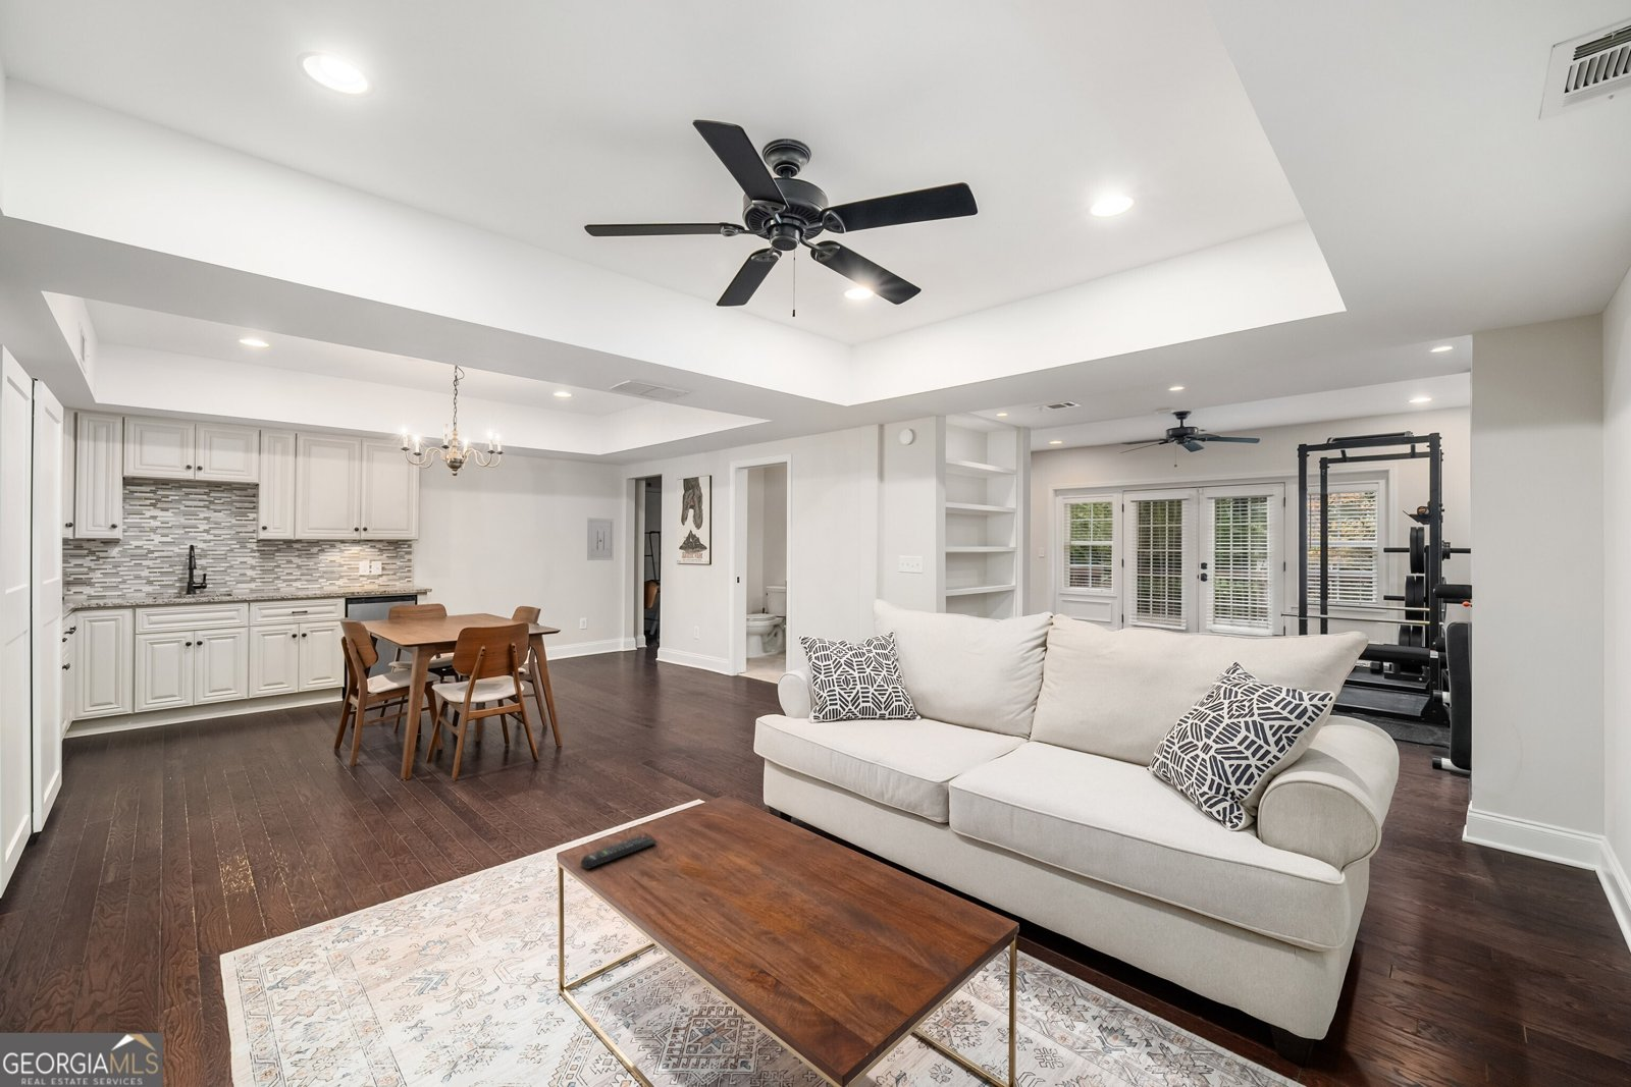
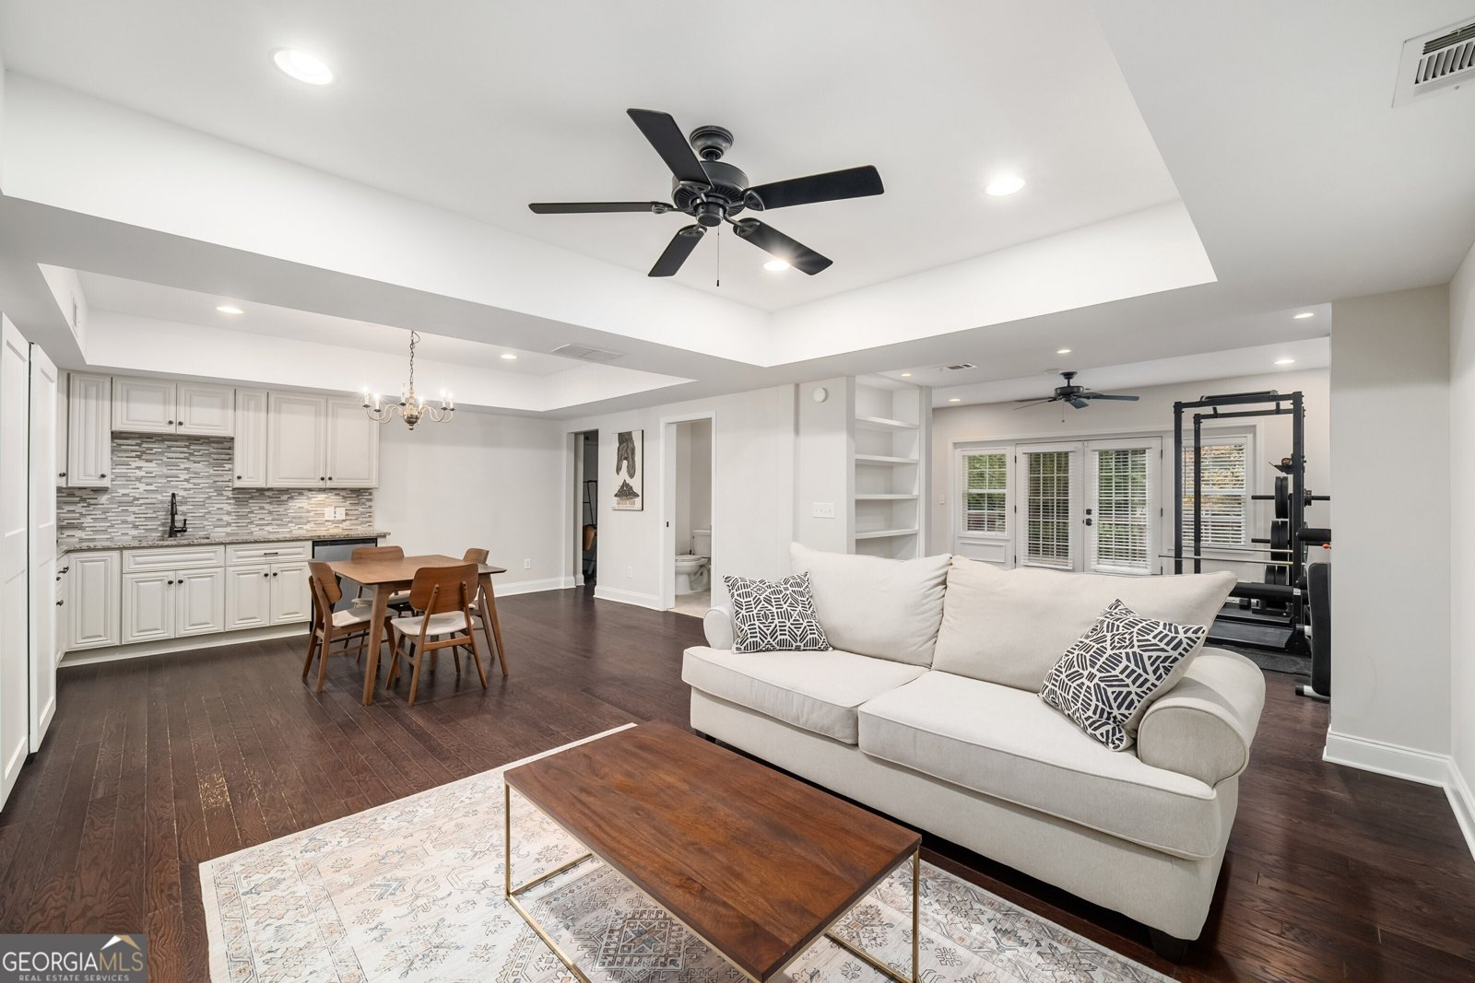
- wall art [586,517,615,562]
- remote control [580,833,659,870]
